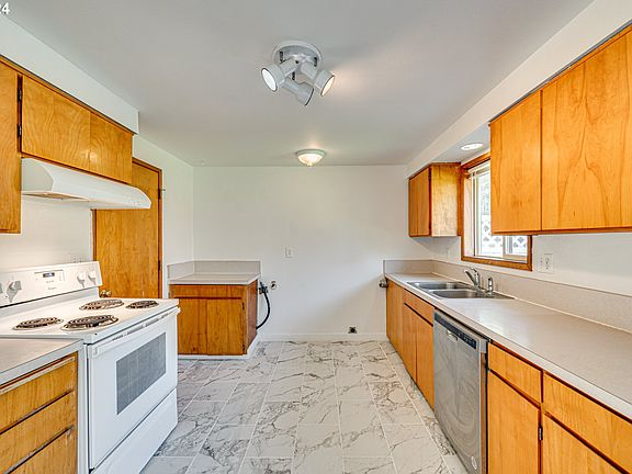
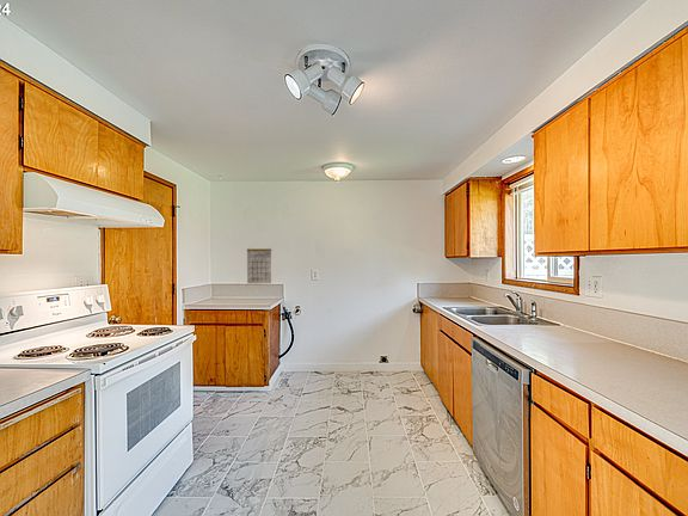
+ calendar [246,241,272,284]
